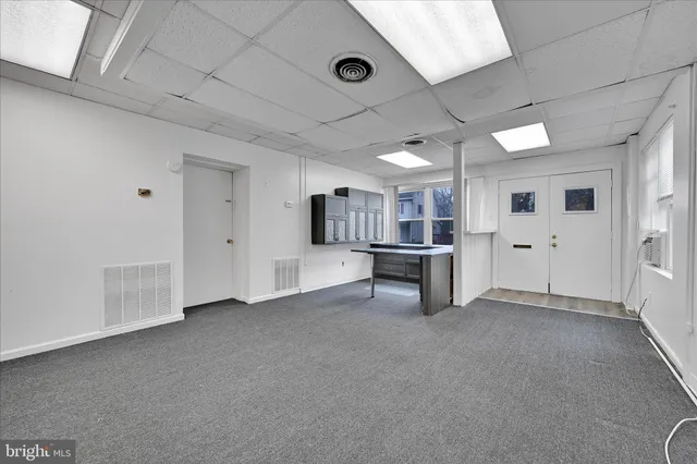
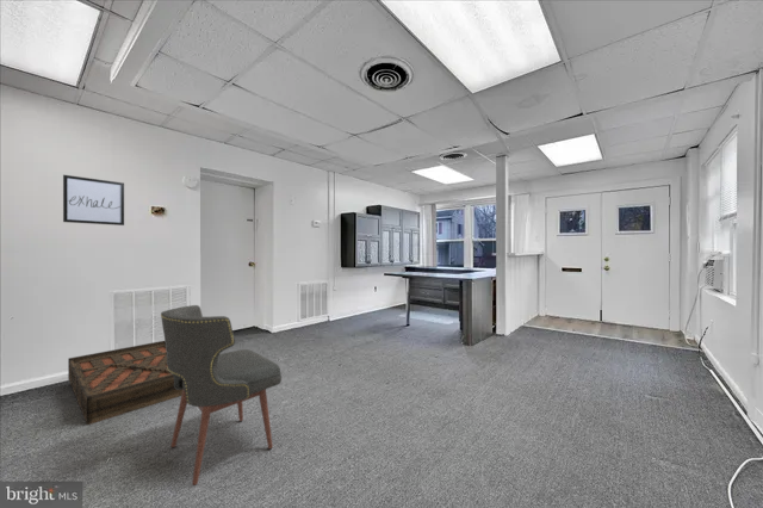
+ storage cabinet [67,340,182,426]
+ chair [160,304,283,487]
+ wall art [62,174,125,227]
